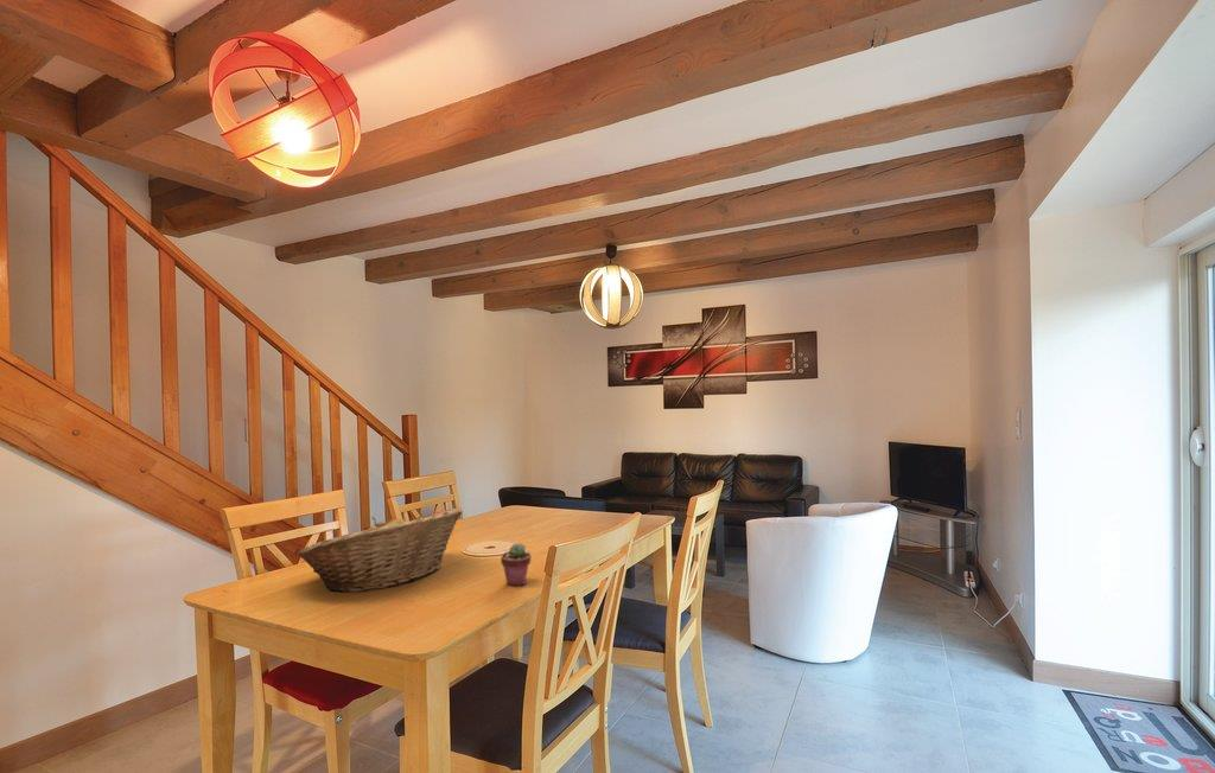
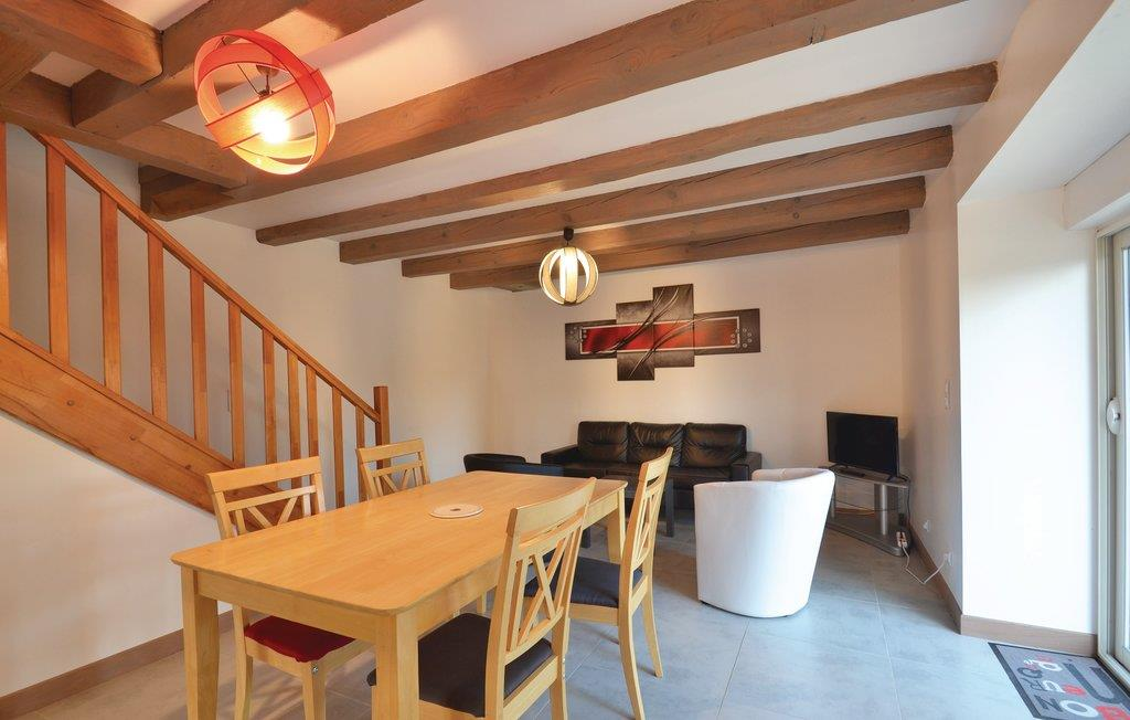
- potted succulent [500,542,532,587]
- fruit basket [297,507,464,594]
